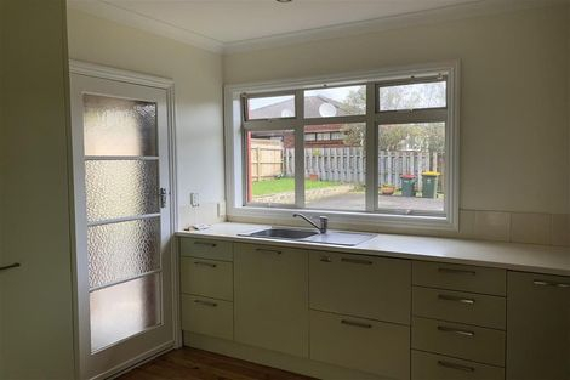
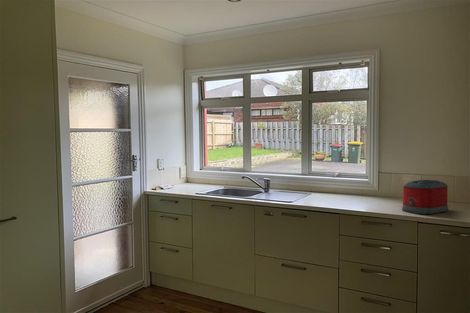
+ toaster [401,179,449,215]
